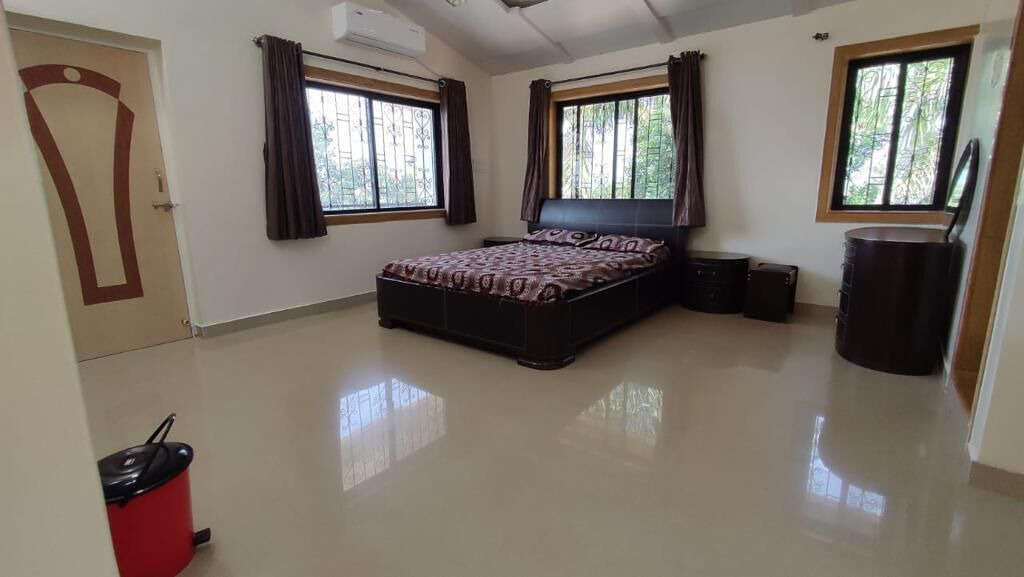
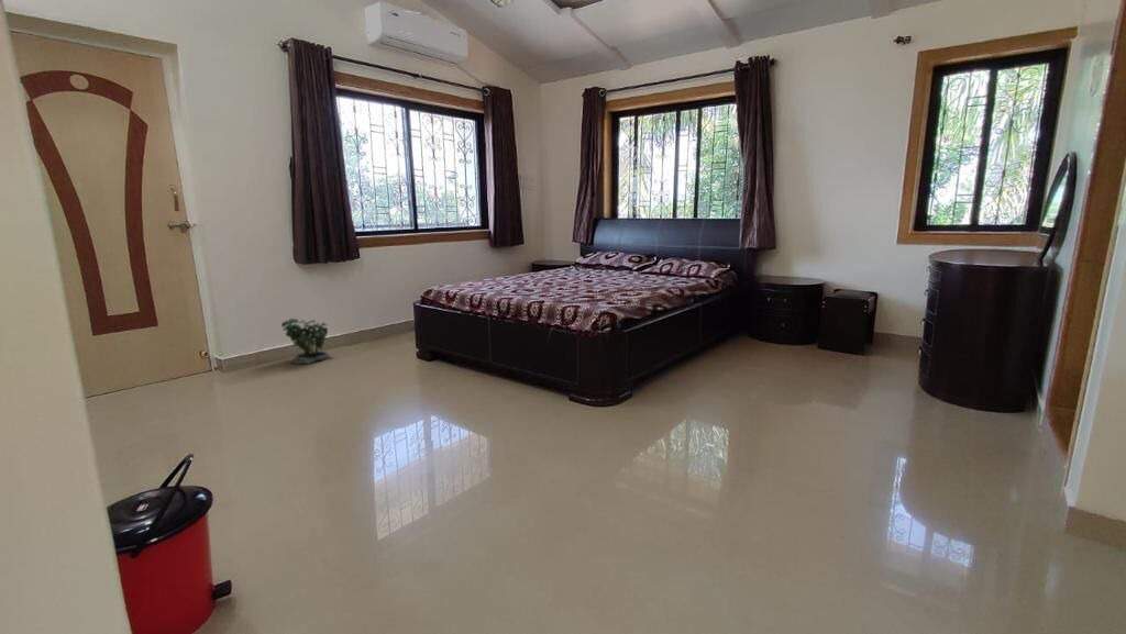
+ potted plant [280,313,335,365]
